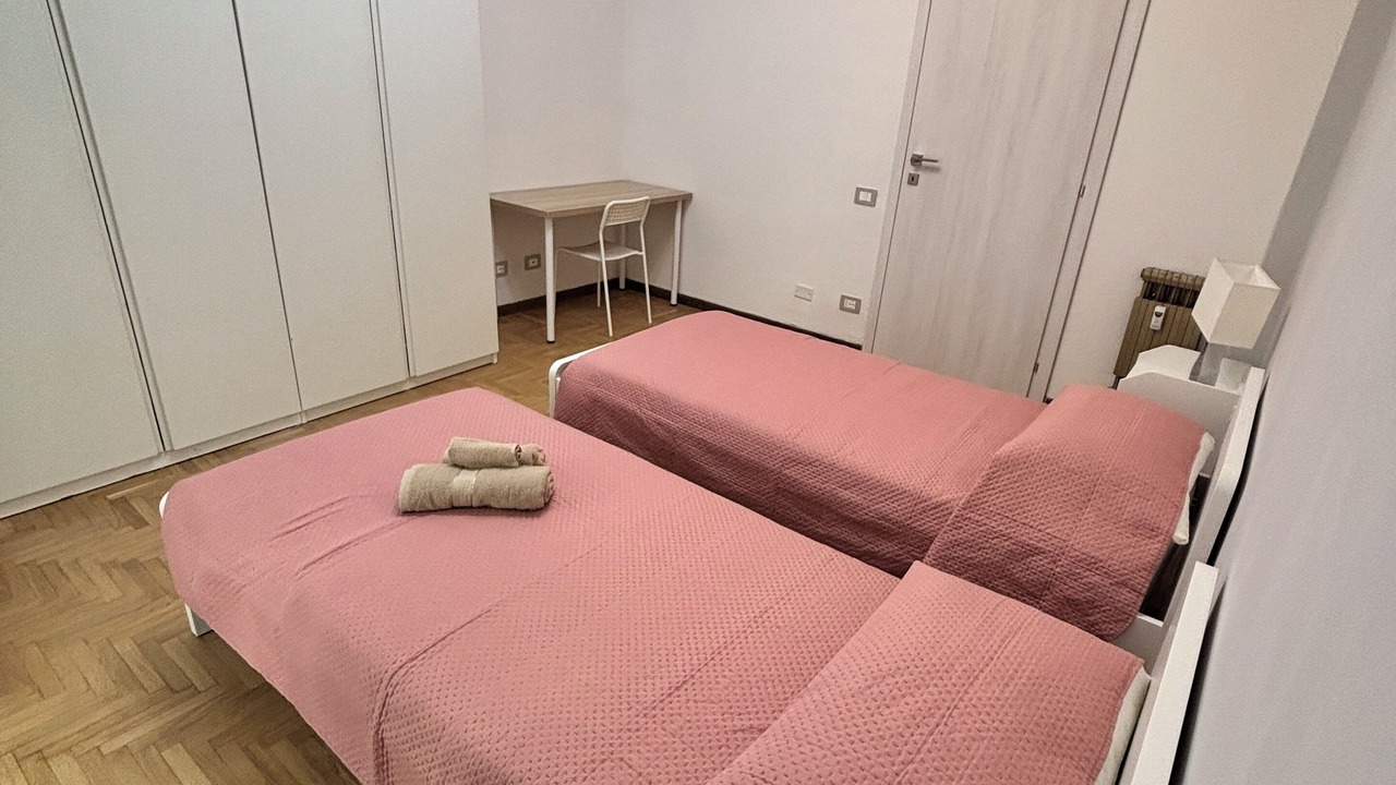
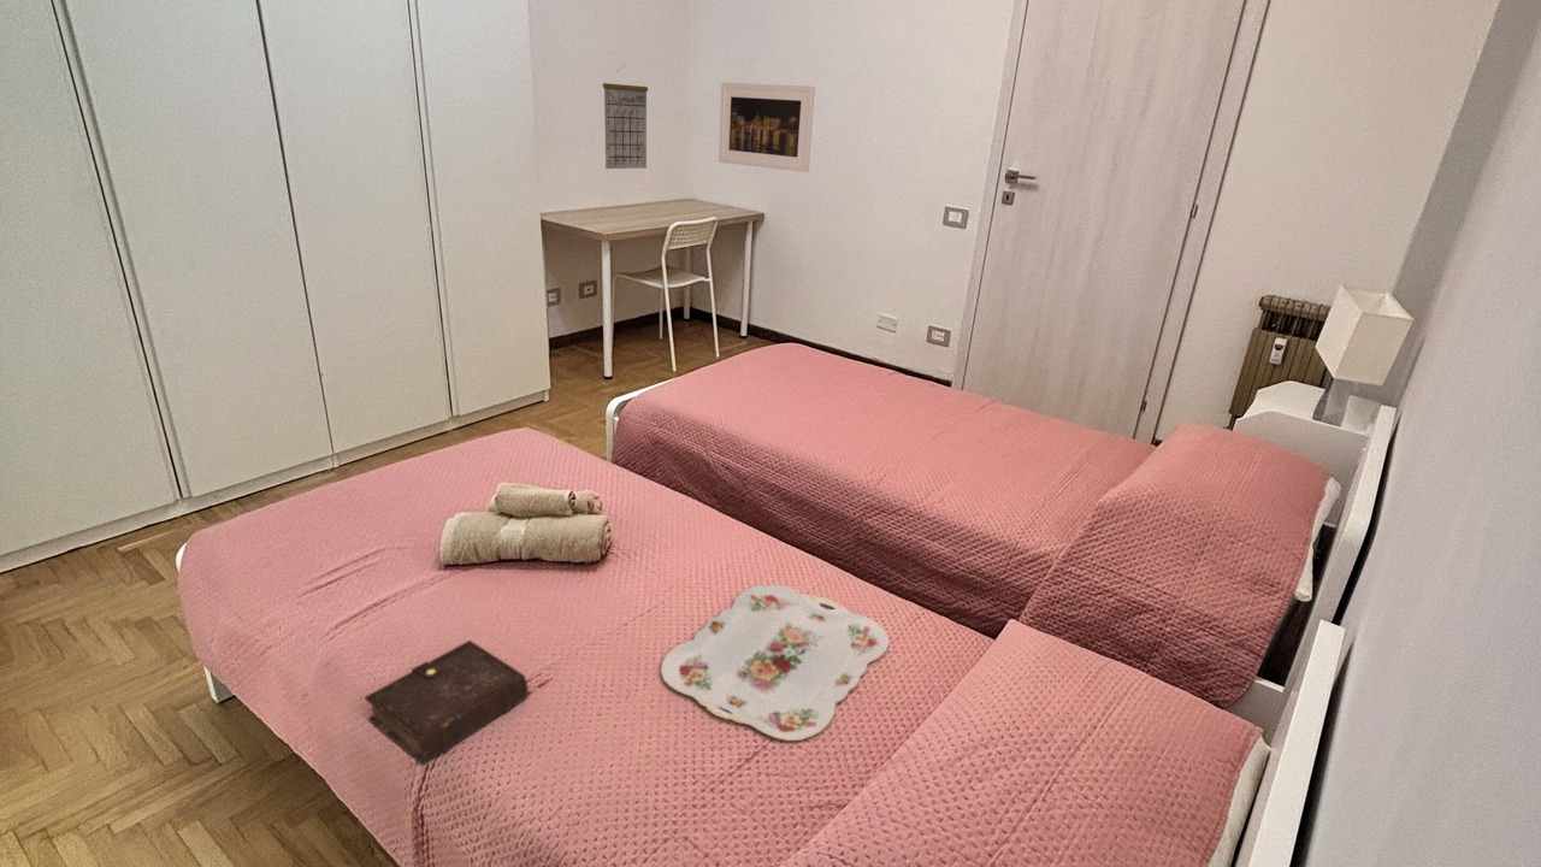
+ calendar [602,64,649,170]
+ book [364,639,554,766]
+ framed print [718,82,816,173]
+ serving tray [660,584,891,742]
